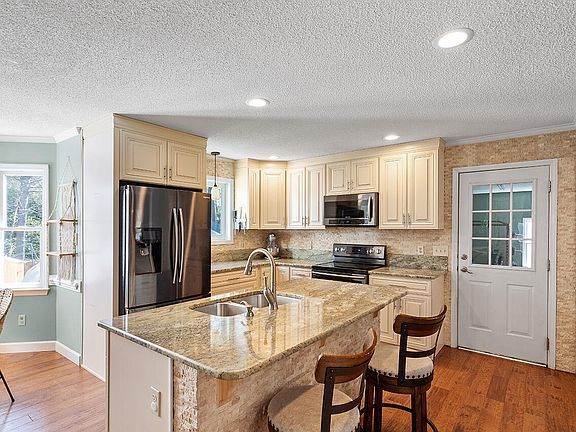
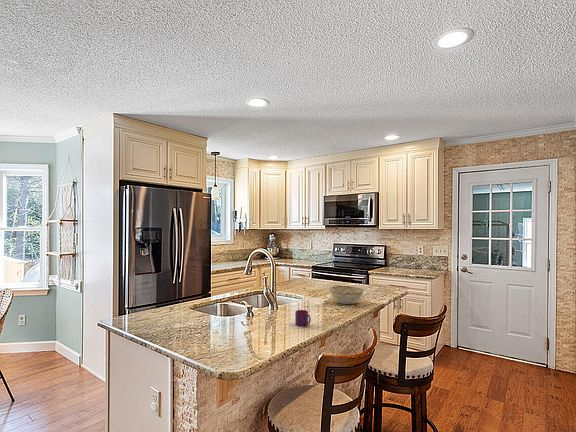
+ mug [294,309,312,327]
+ ceramic bowl [329,285,365,305]
